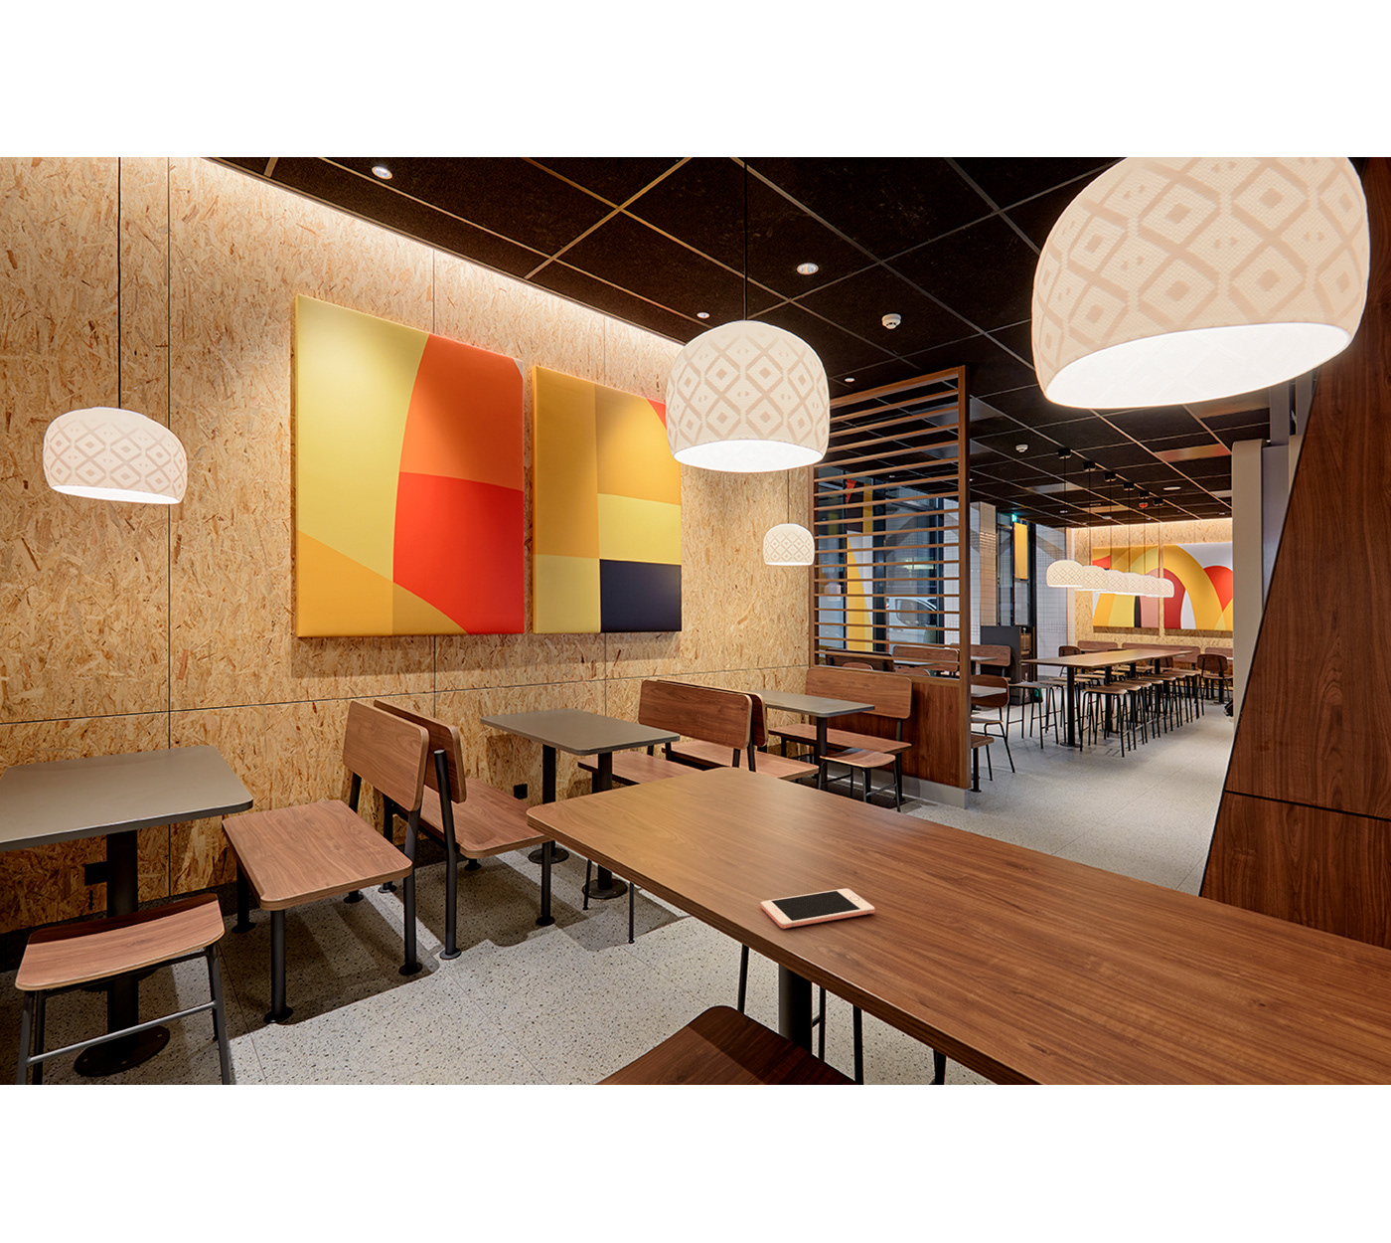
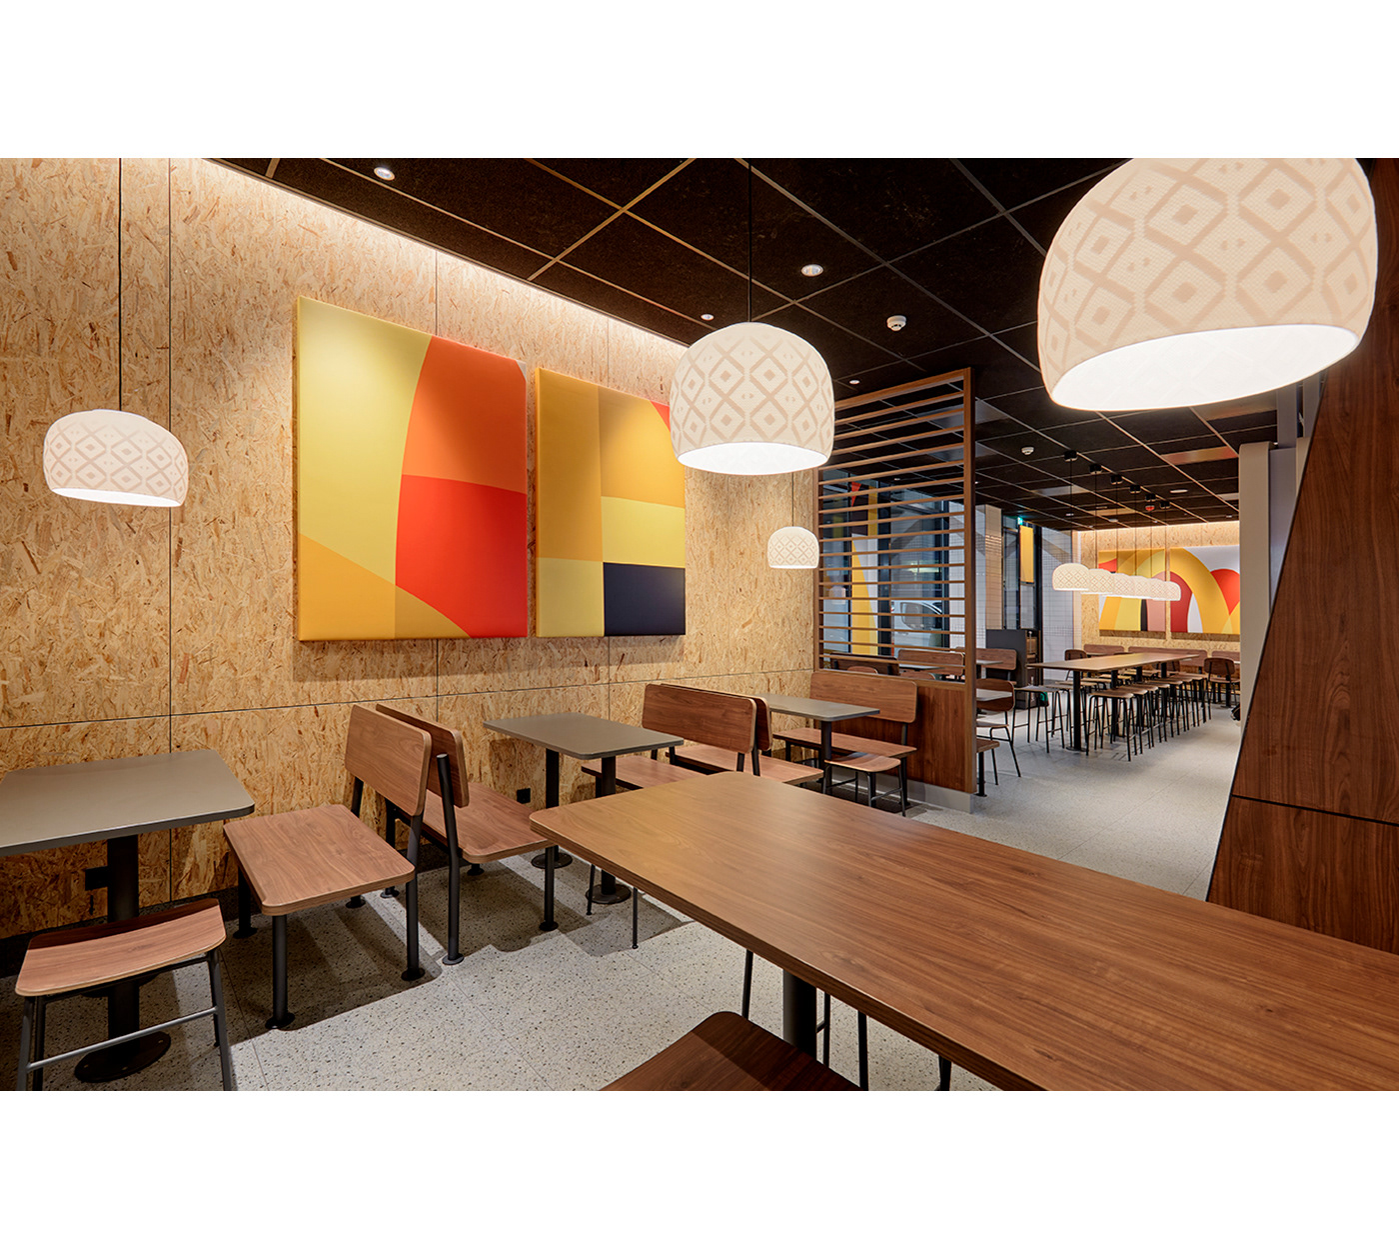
- cell phone [760,888,875,930]
